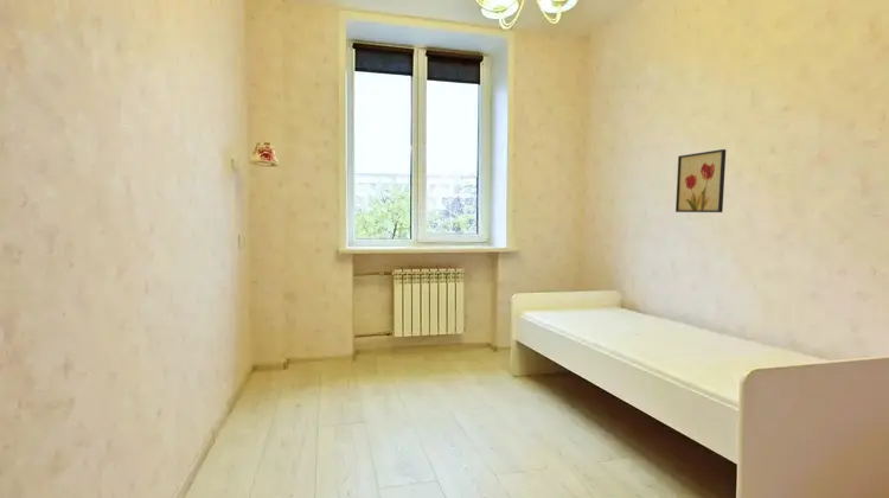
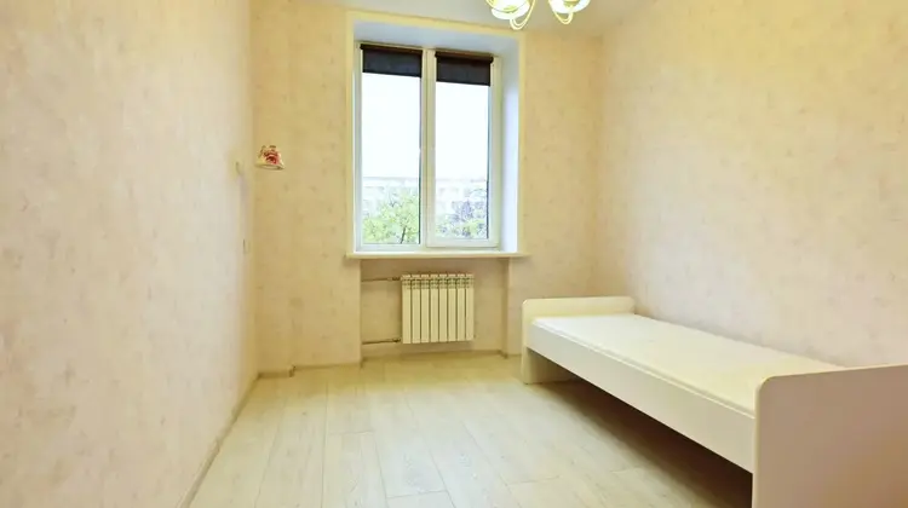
- wall art [674,148,727,213]
